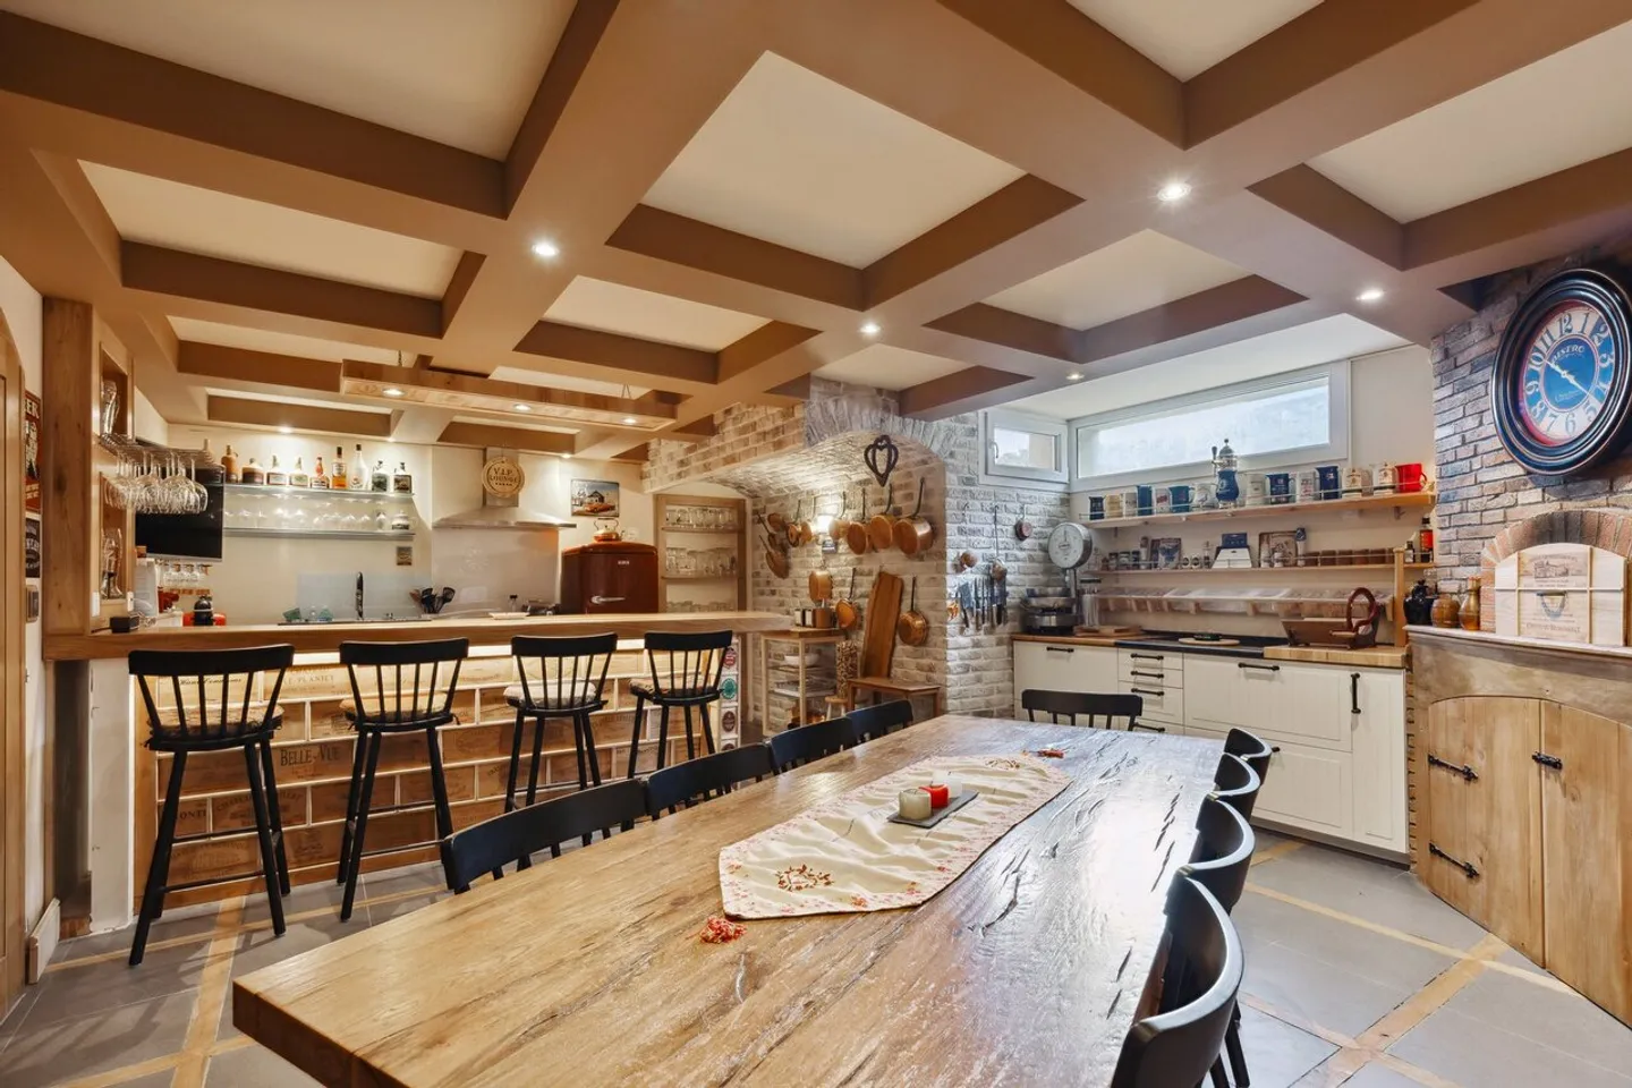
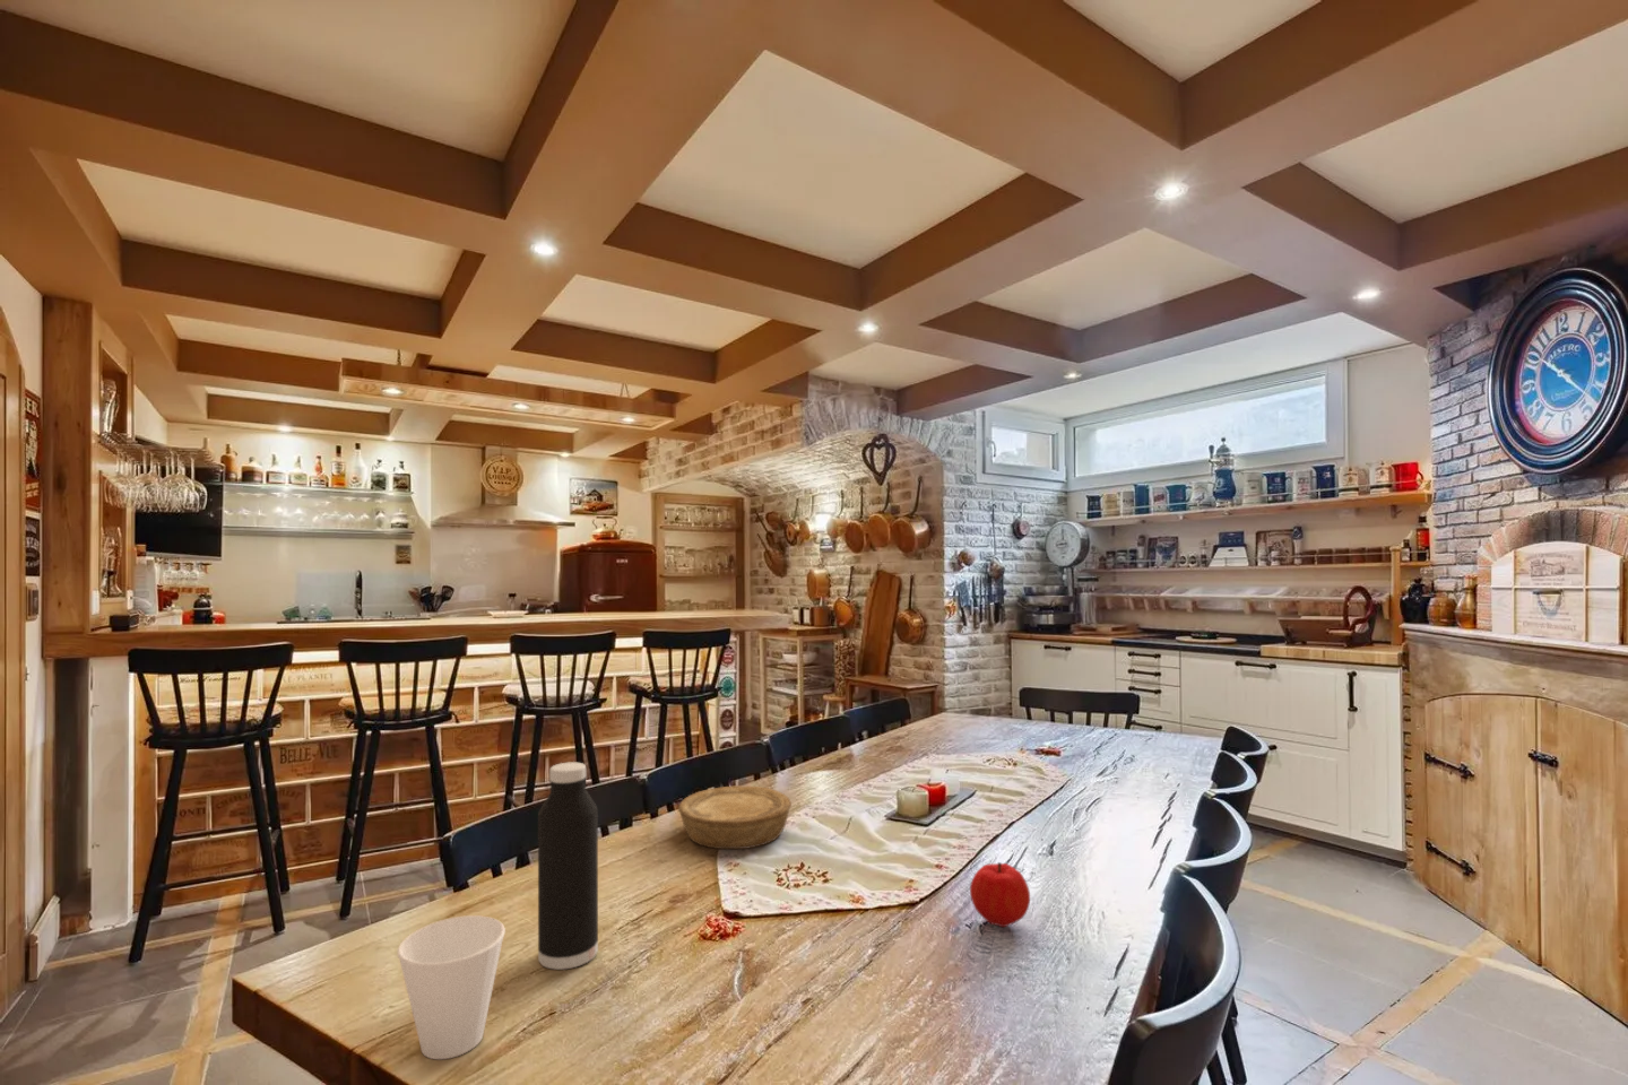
+ bowl [677,786,792,850]
+ cup [396,914,506,1060]
+ fruit [969,861,1031,928]
+ water bottle [537,760,600,971]
